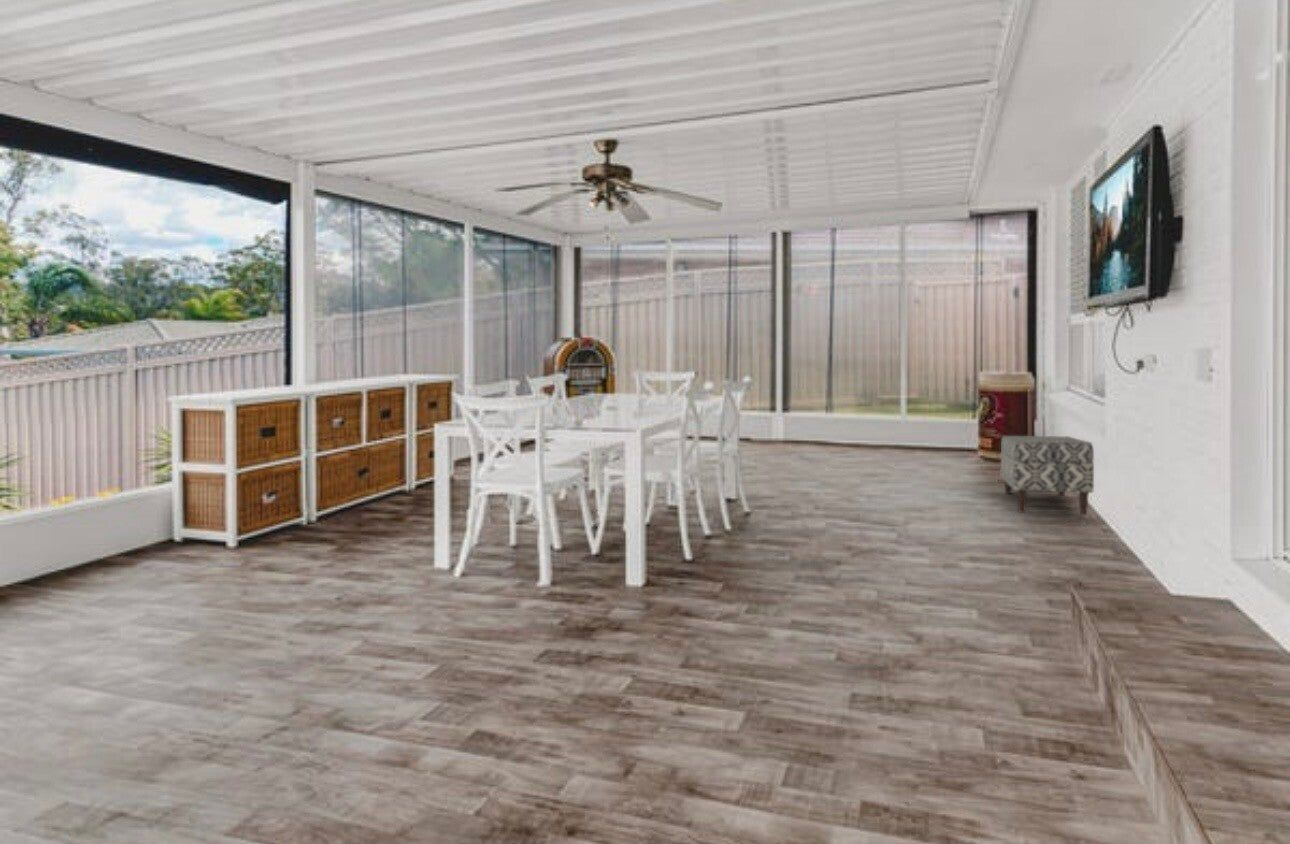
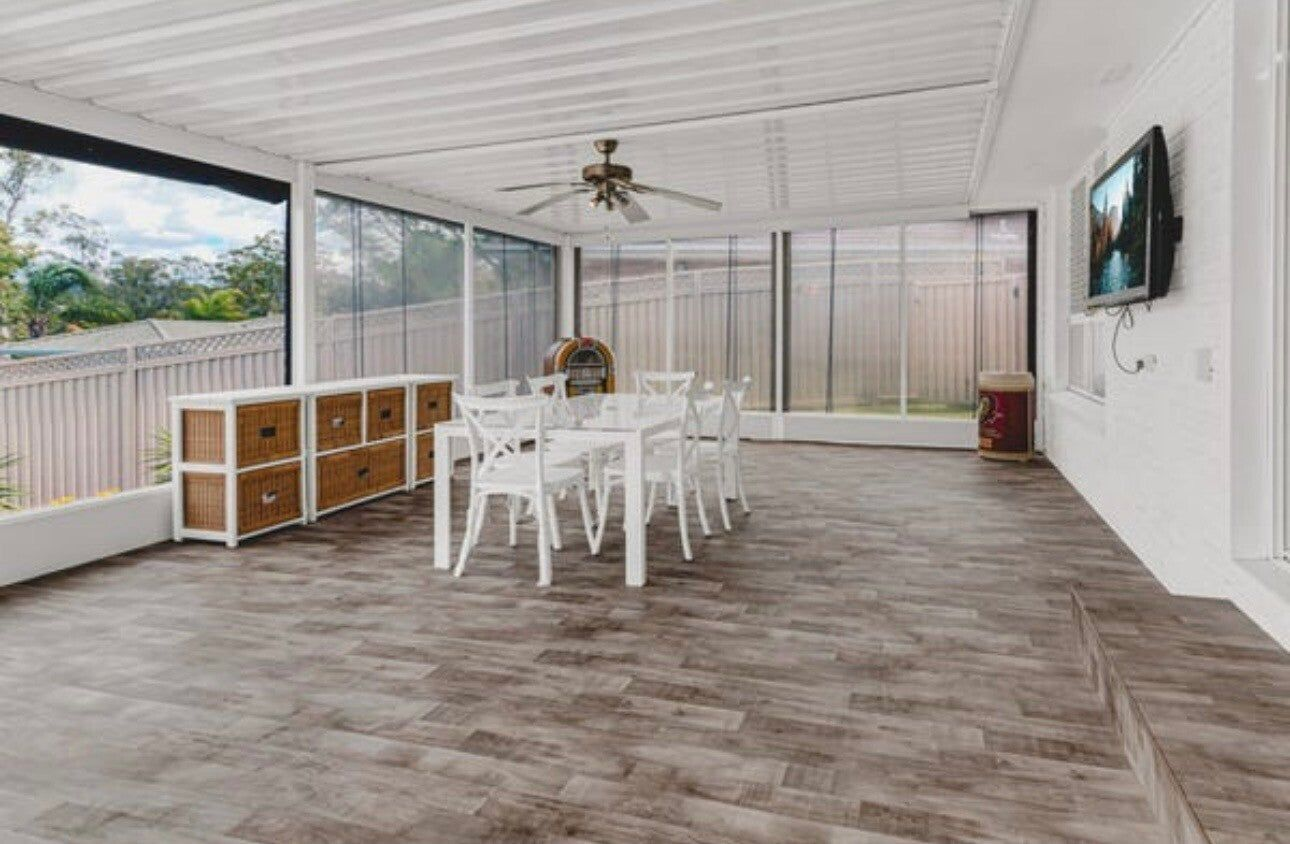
- bench [1000,435,1095,516]
